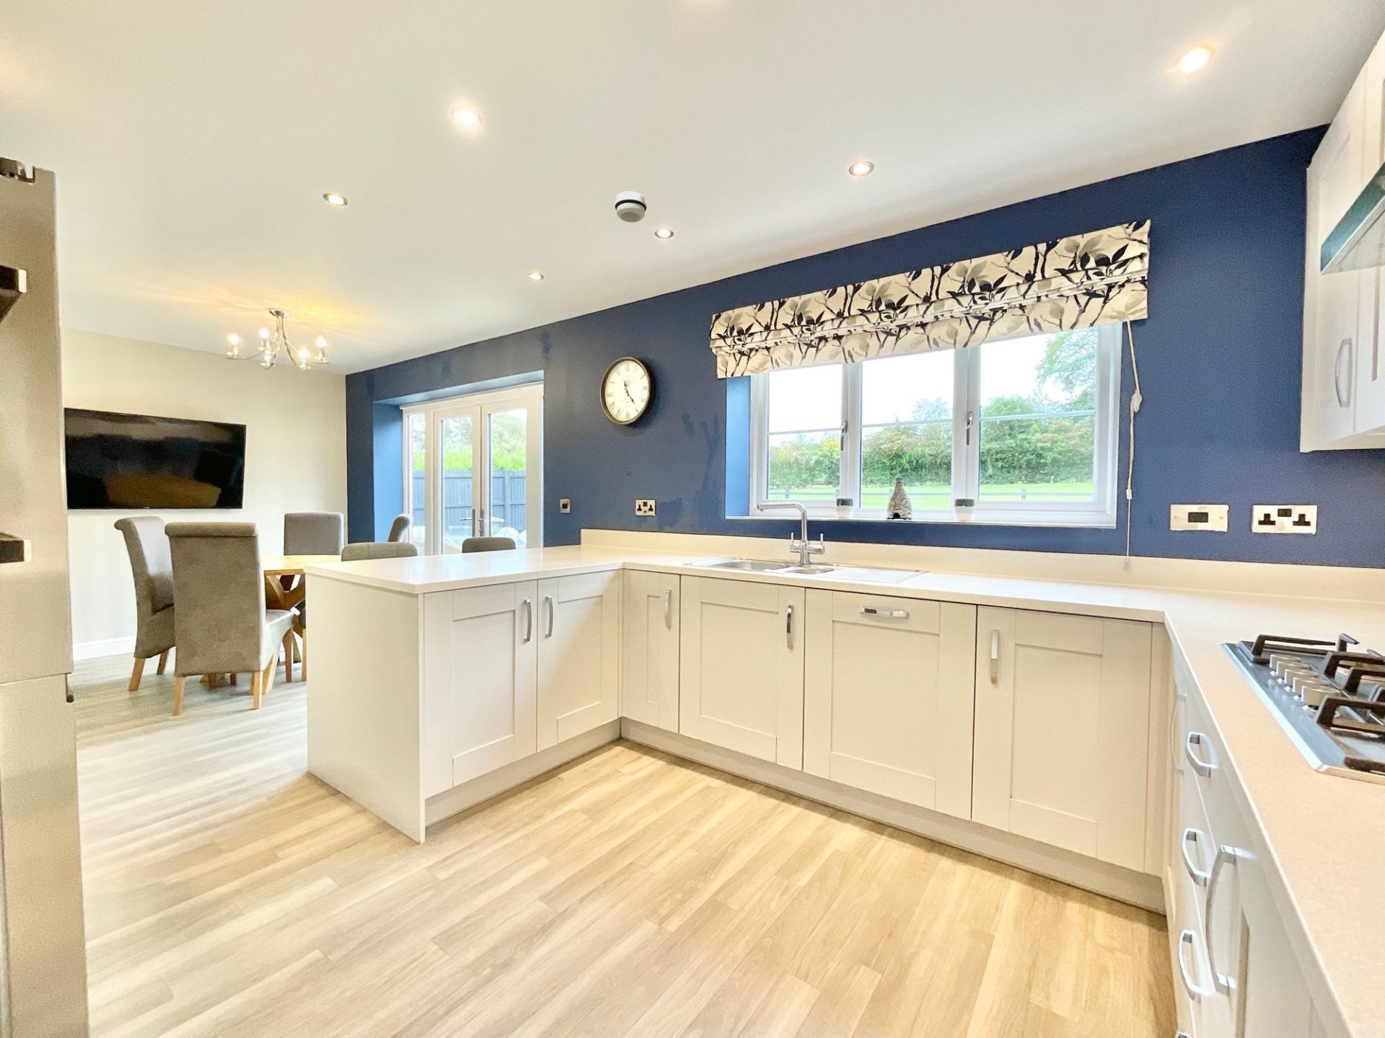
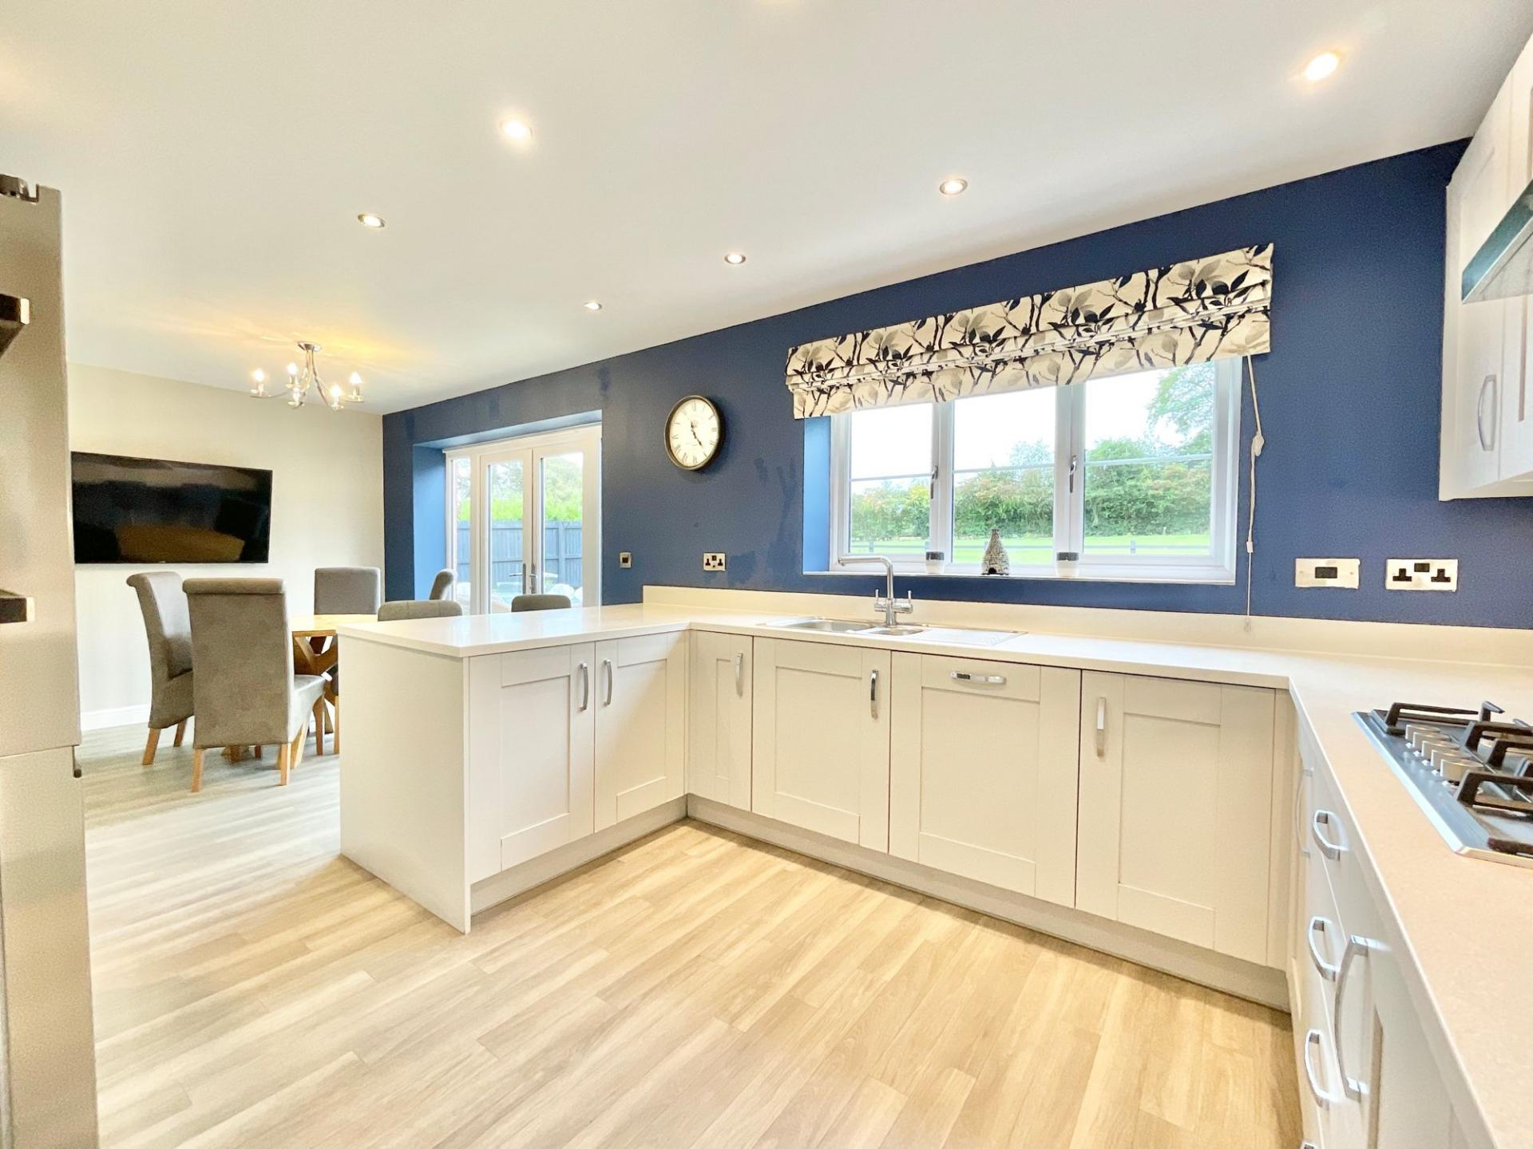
- smoke detector [614,191,647,224]
